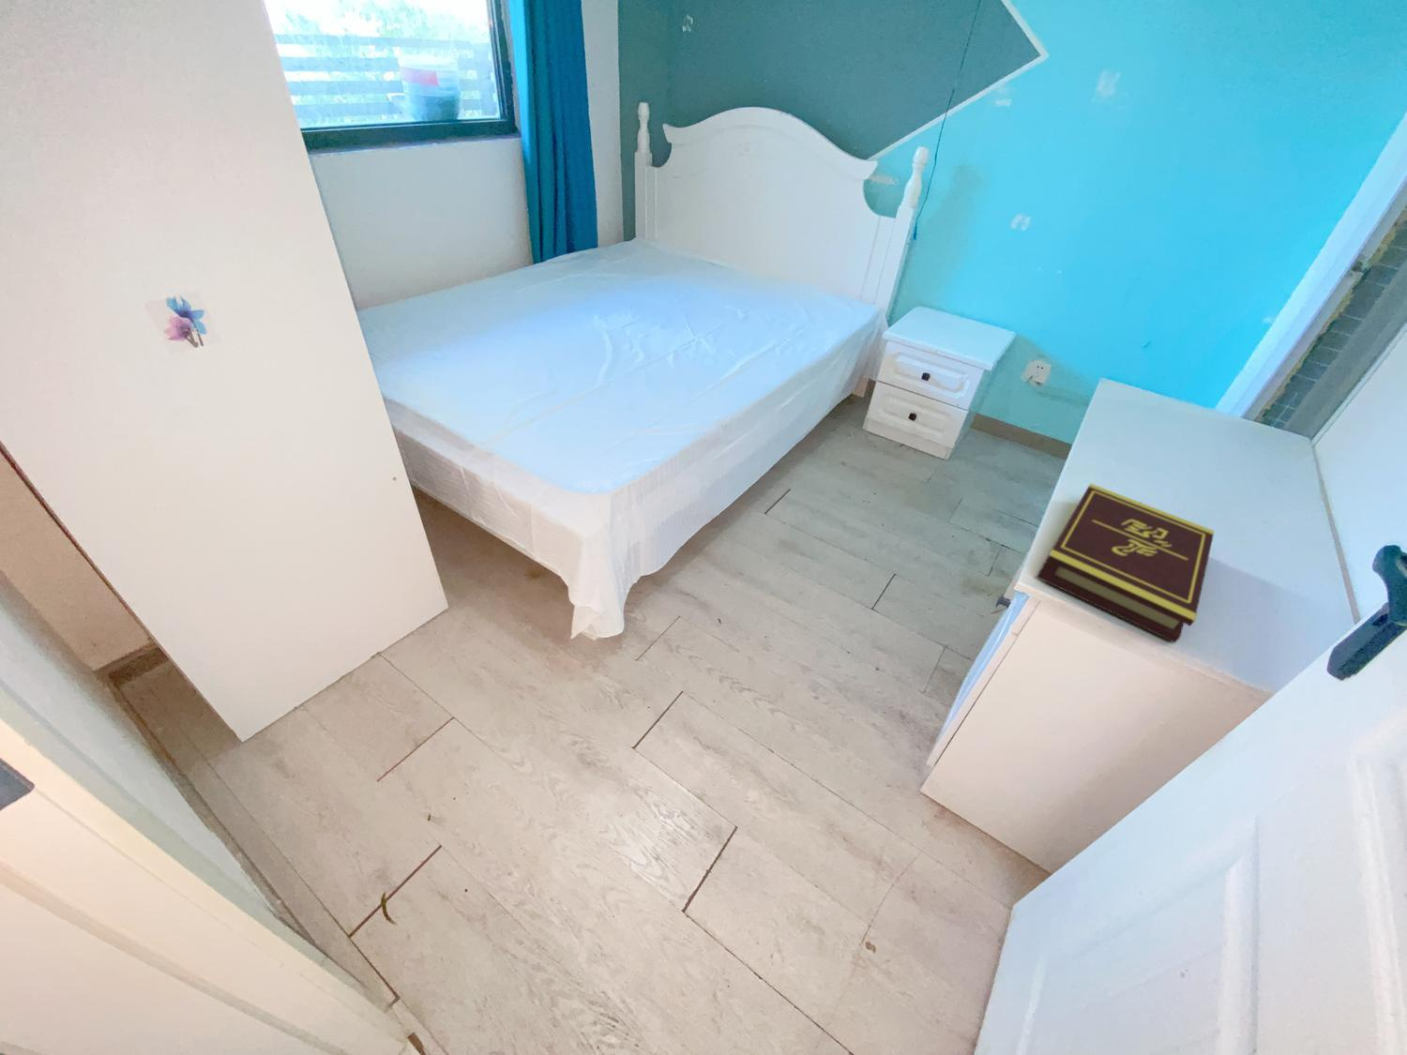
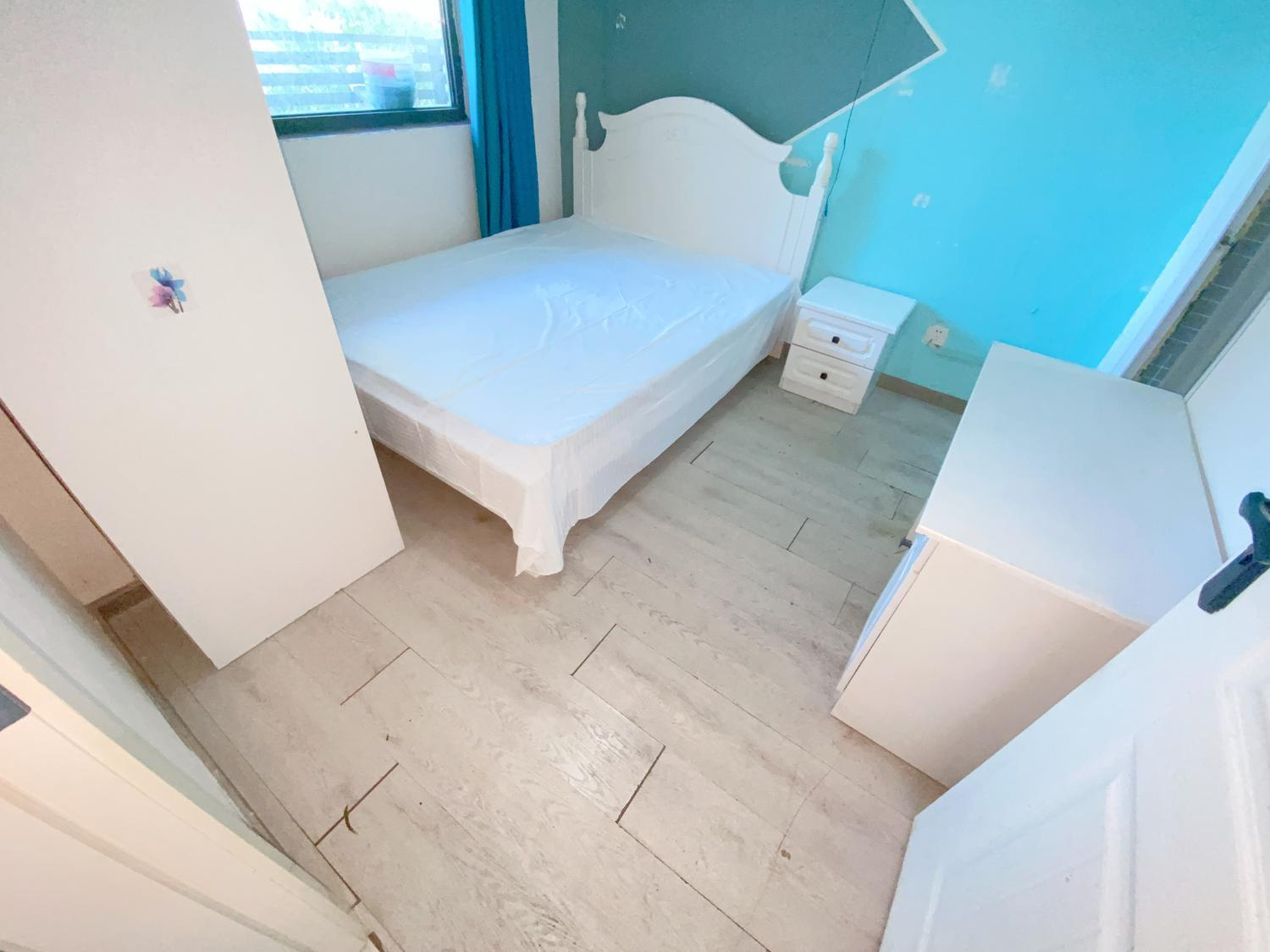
- book [1035,482,1215,644]
